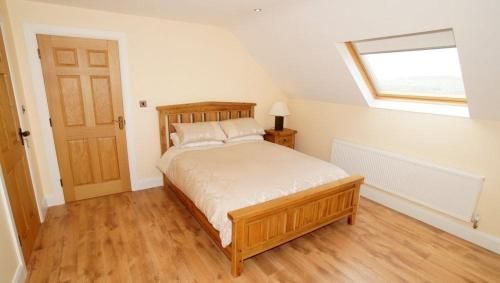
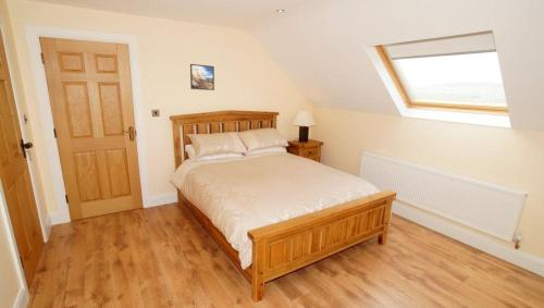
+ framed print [189,63,215,91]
